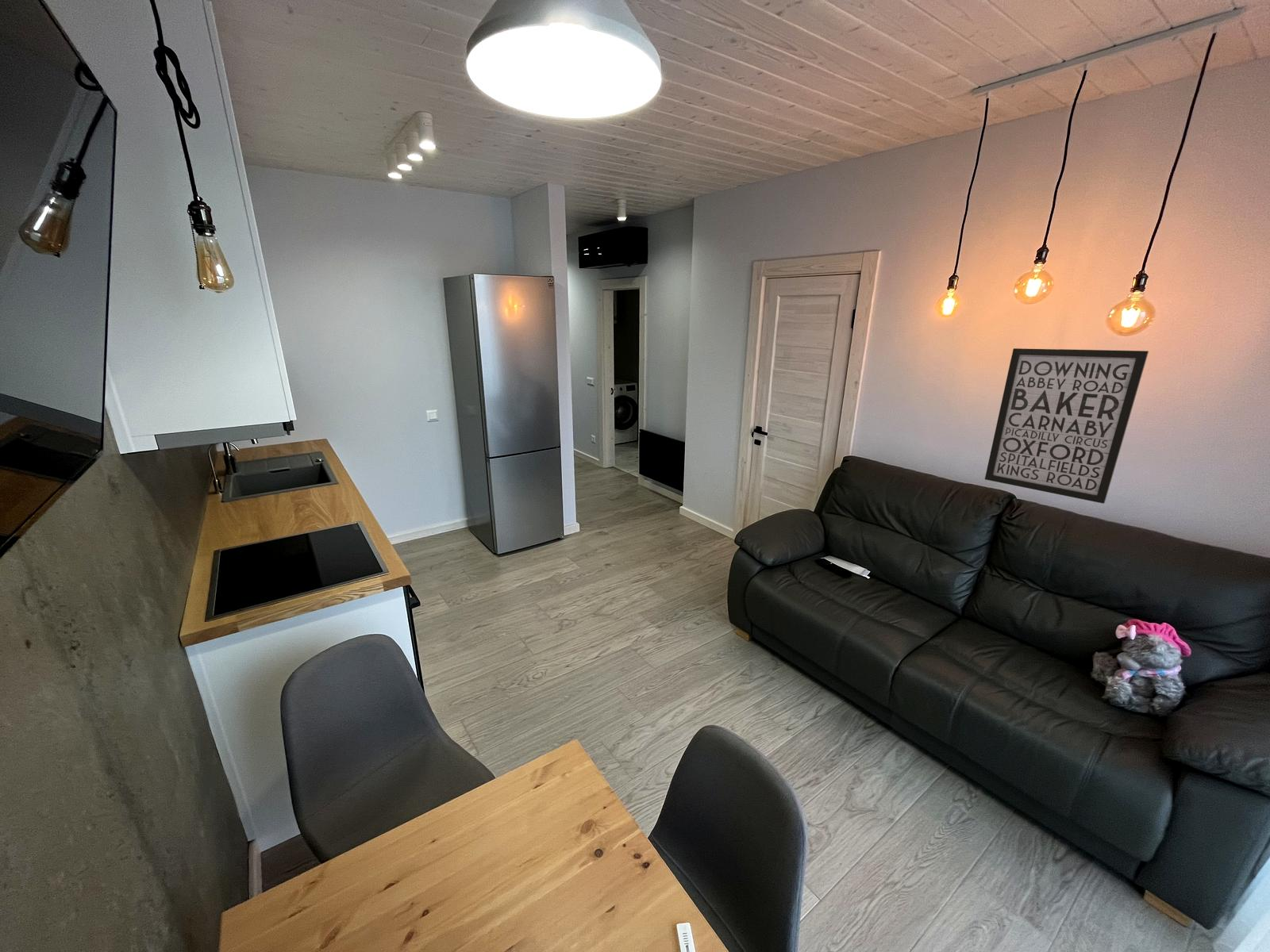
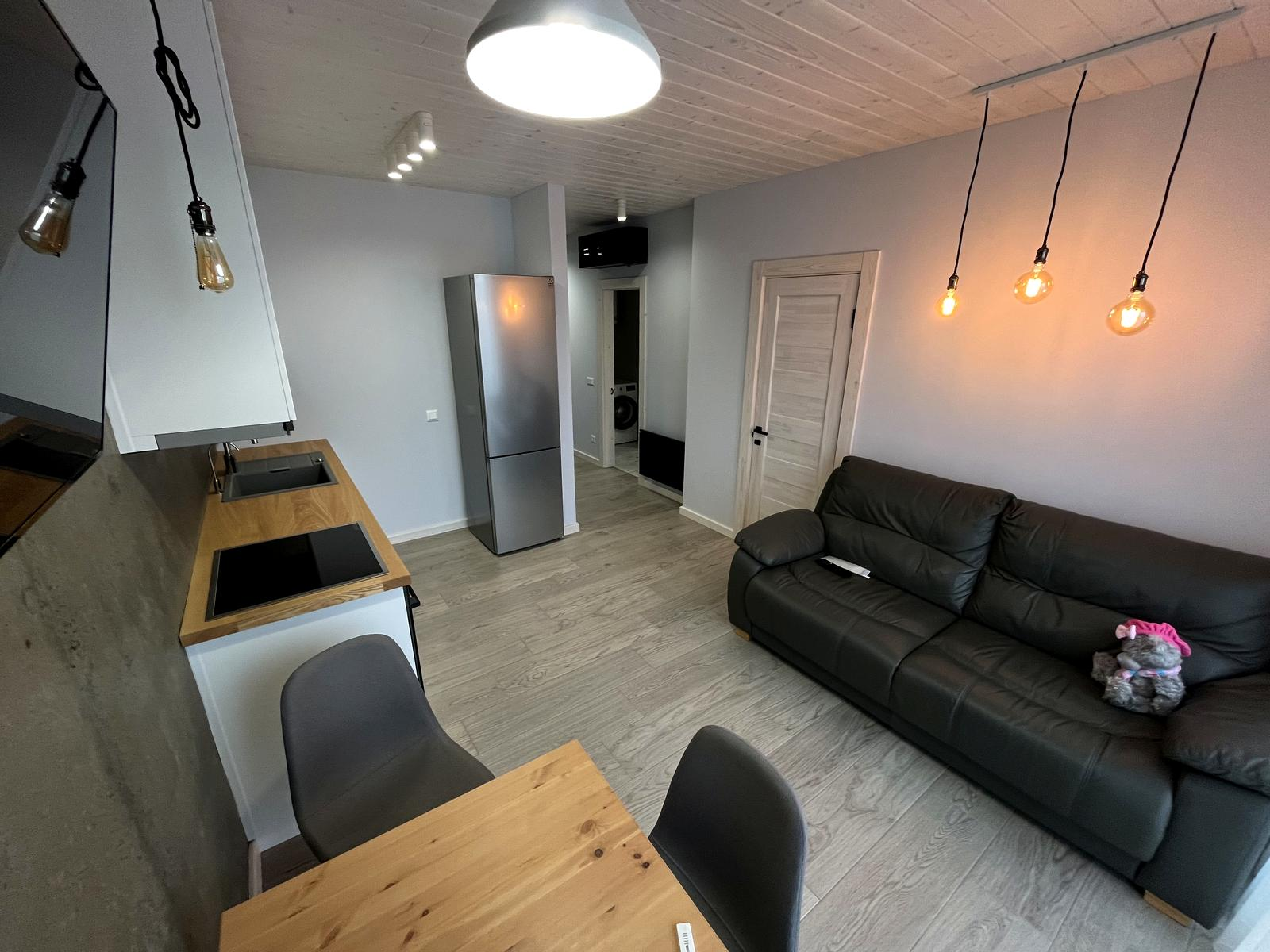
- wall art [984,347,1149,505]
